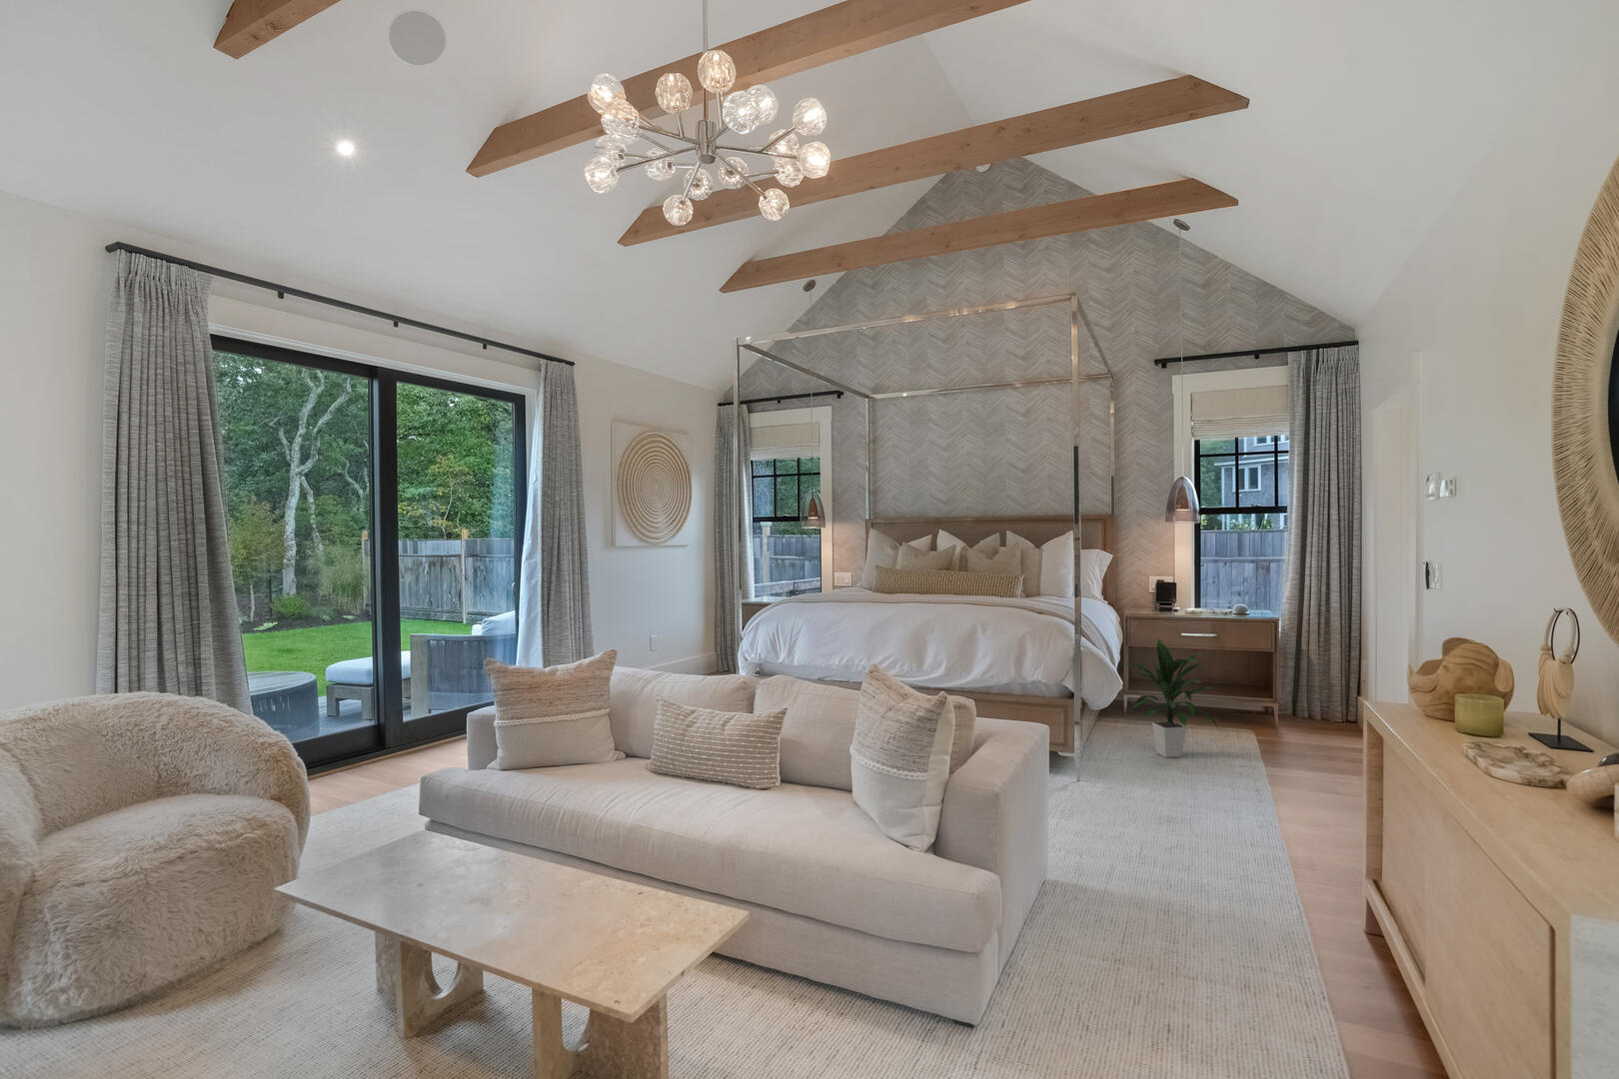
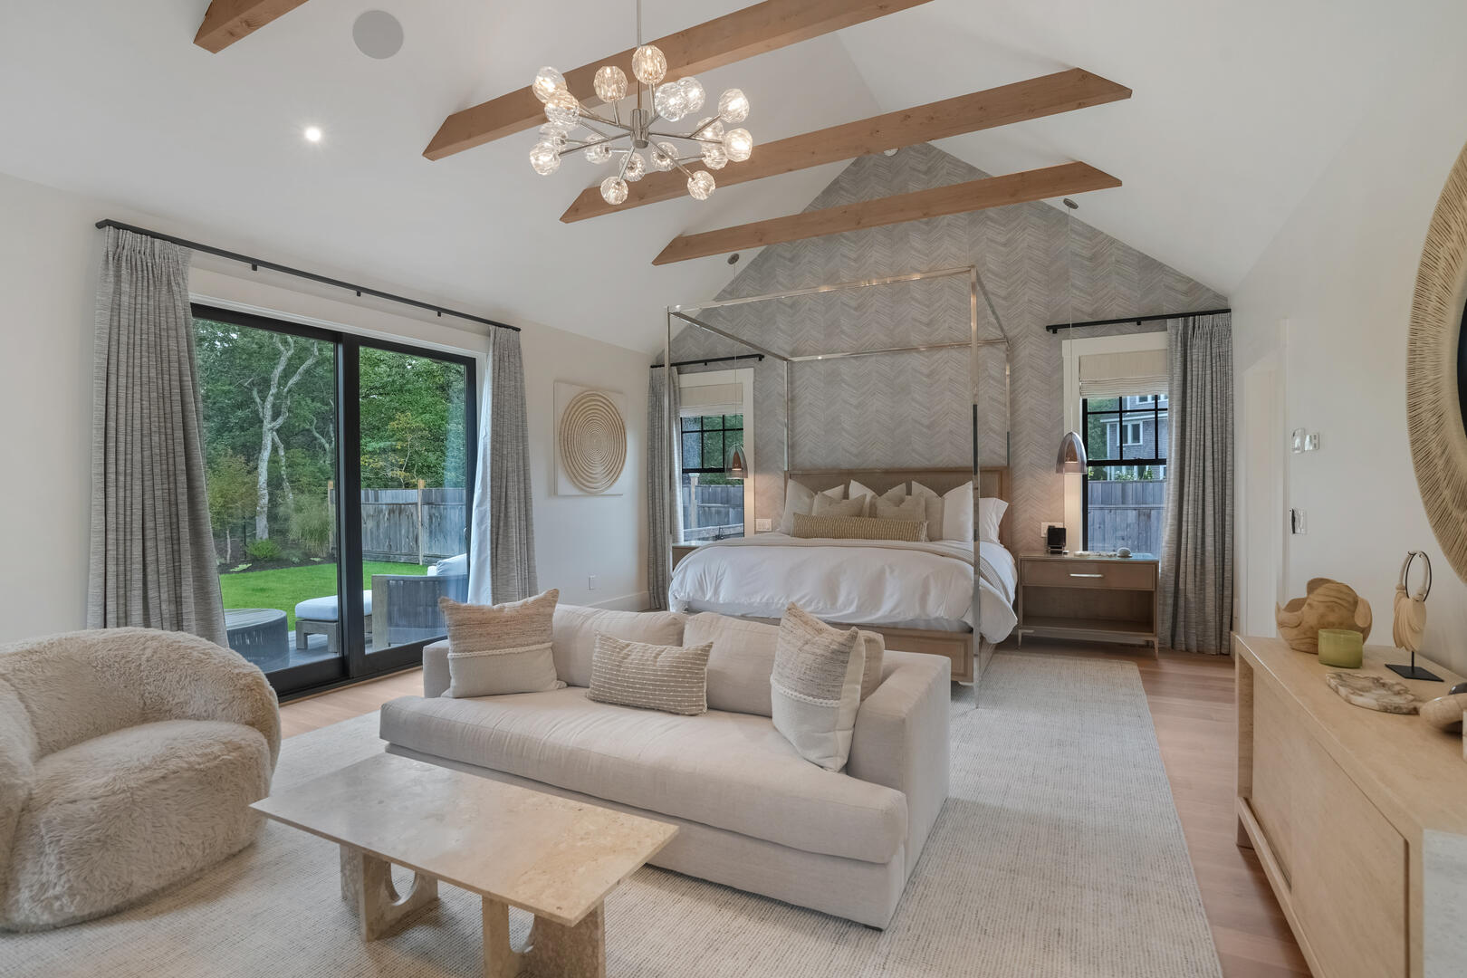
- indoor plant [1124,637,1219,759]
